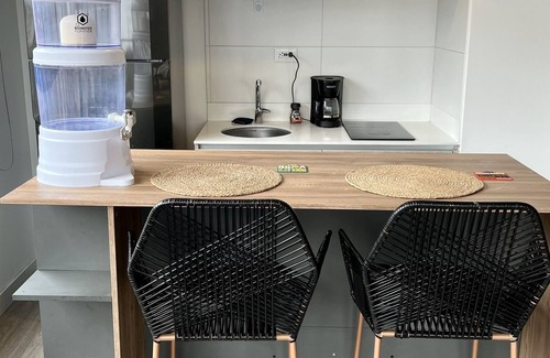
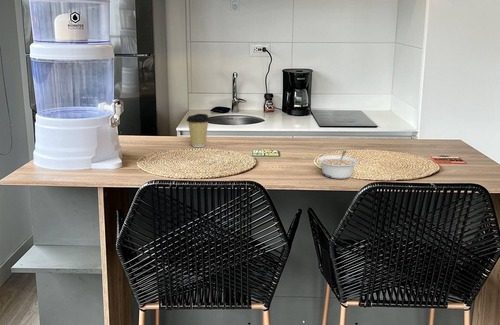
+ legume [317,150,359,180]
+ coffee cup [185,113,211,148]
